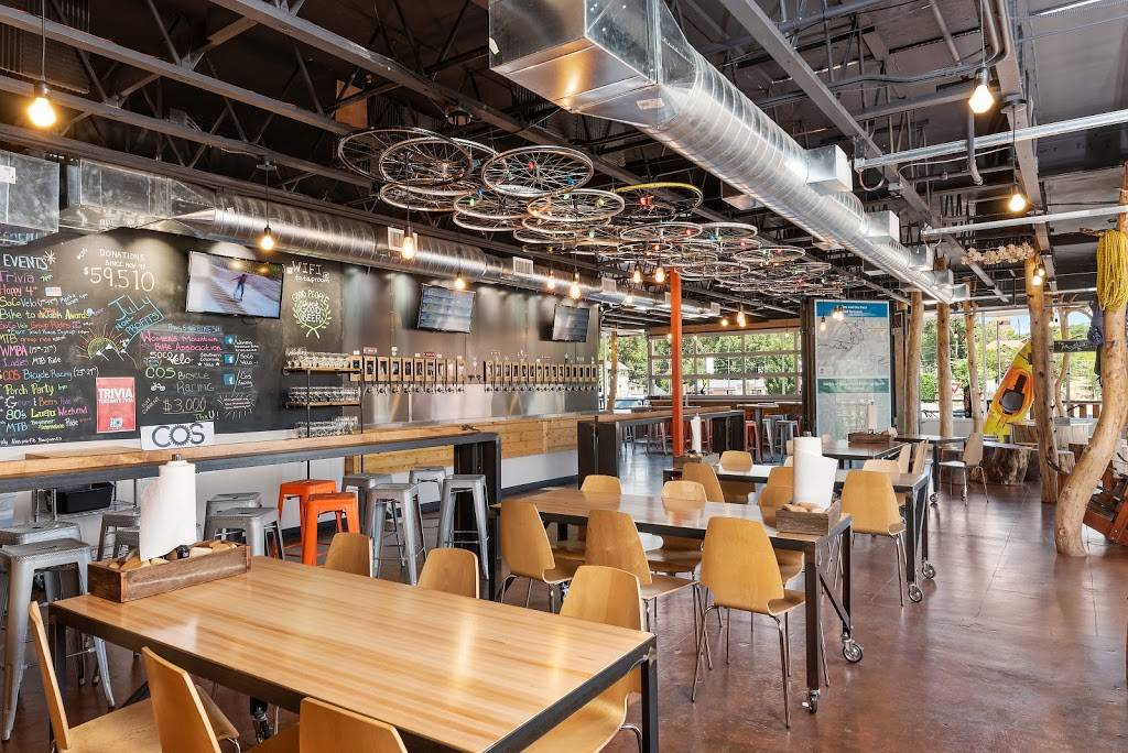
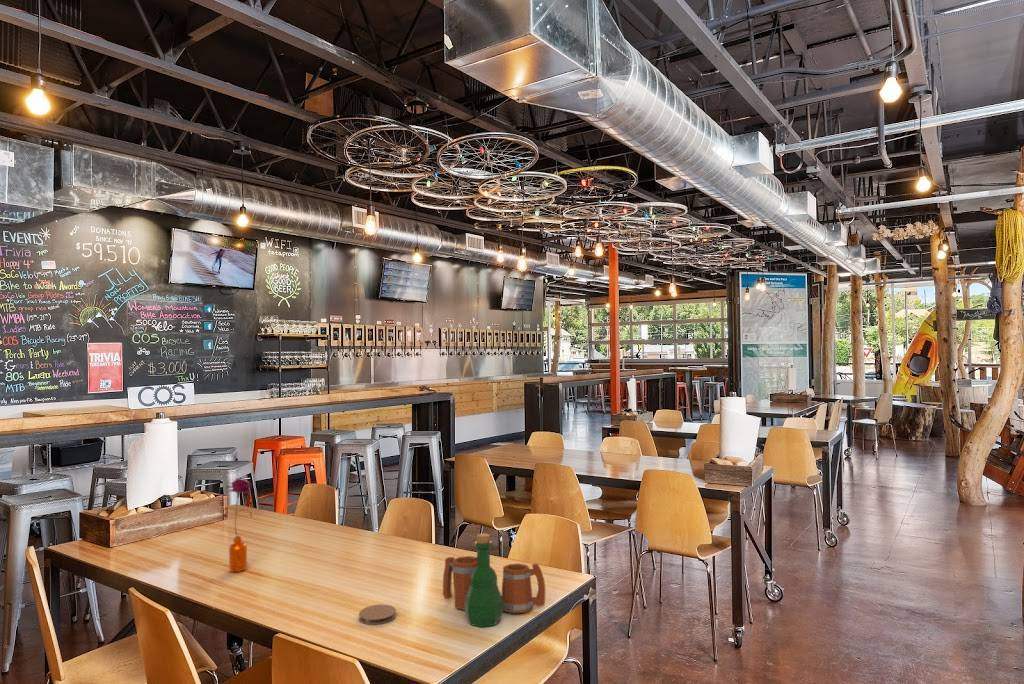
+ coaster [358,604,397,626]
+ tavern set [442,533,546,628]
+ flower [221,477,253,573]
